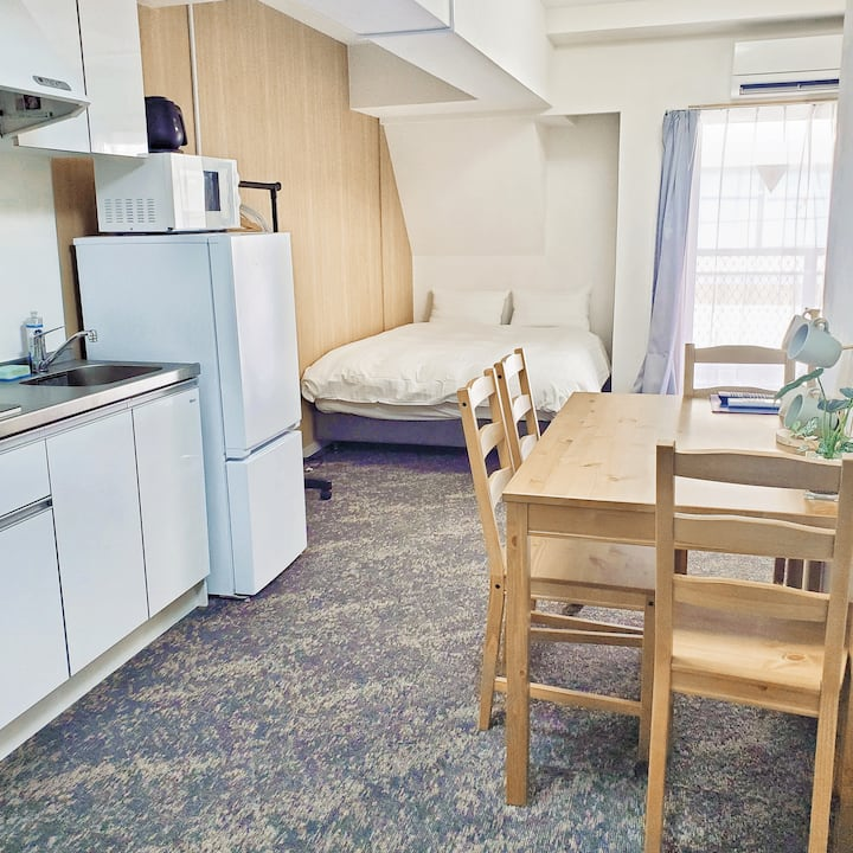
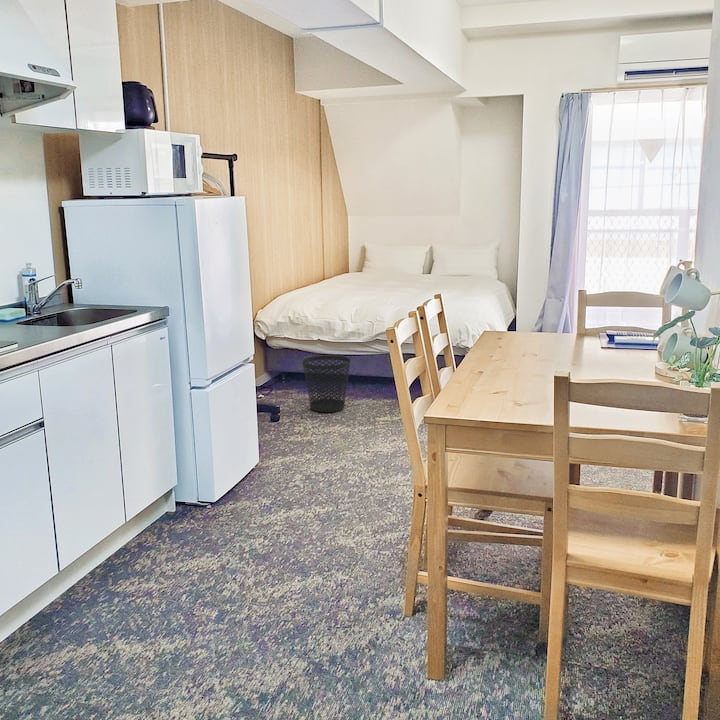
+ wastebasket [301,355,352,413]
